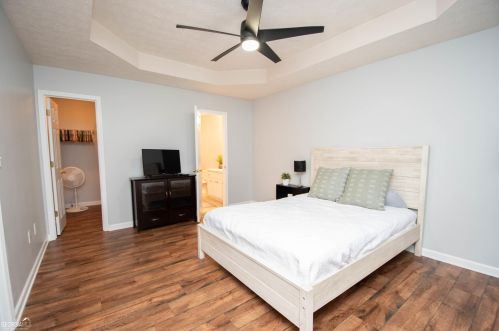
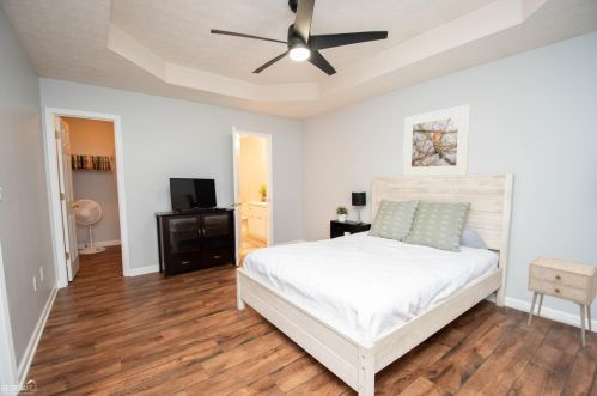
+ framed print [402,103,471,177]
+ nightstand [526,255,597,348]
